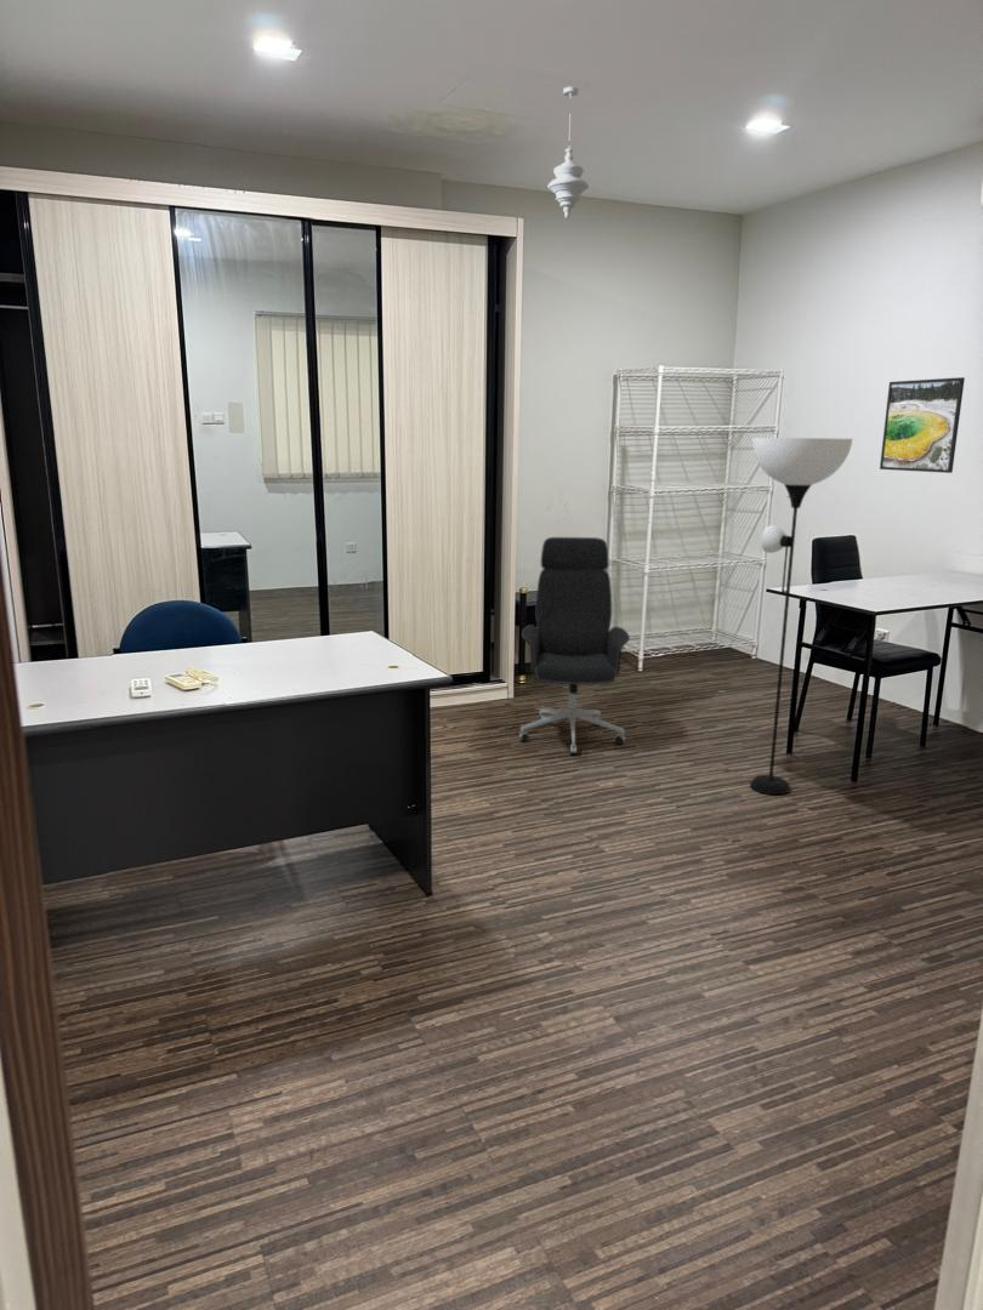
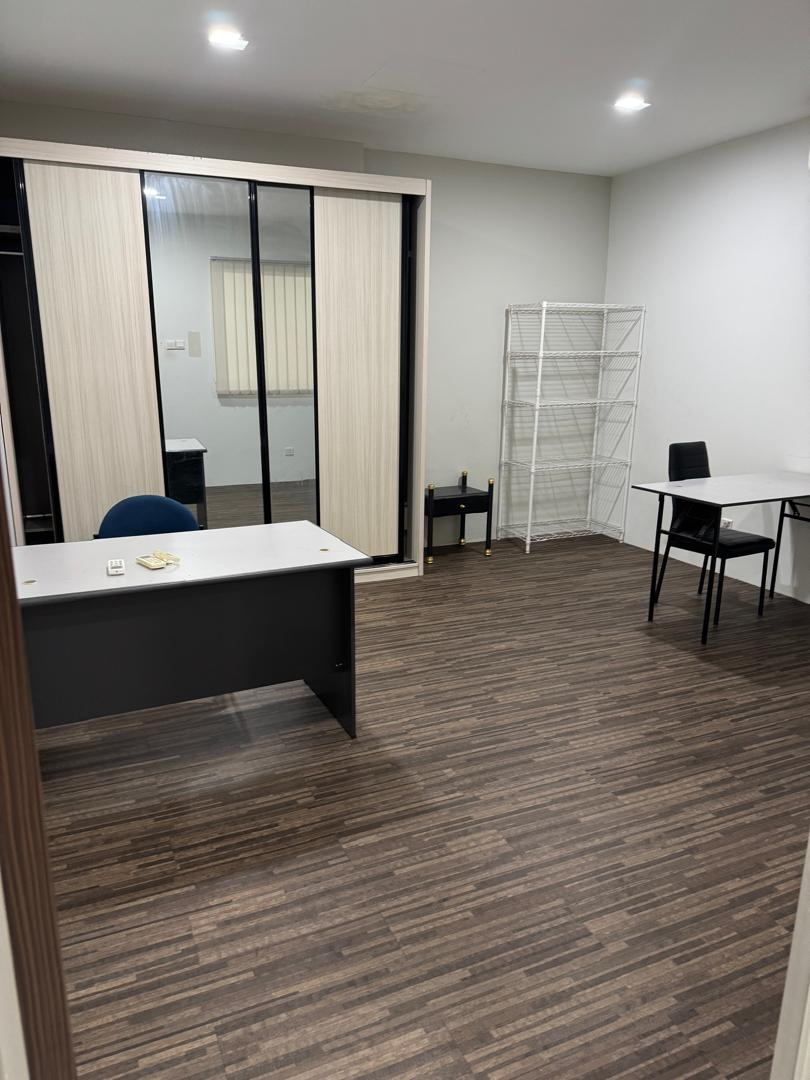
- office chair [518,536,631,756]
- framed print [879,376,966,474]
- floor lamp [749,437,853,796]
- pendant light [546,86,590,220]
